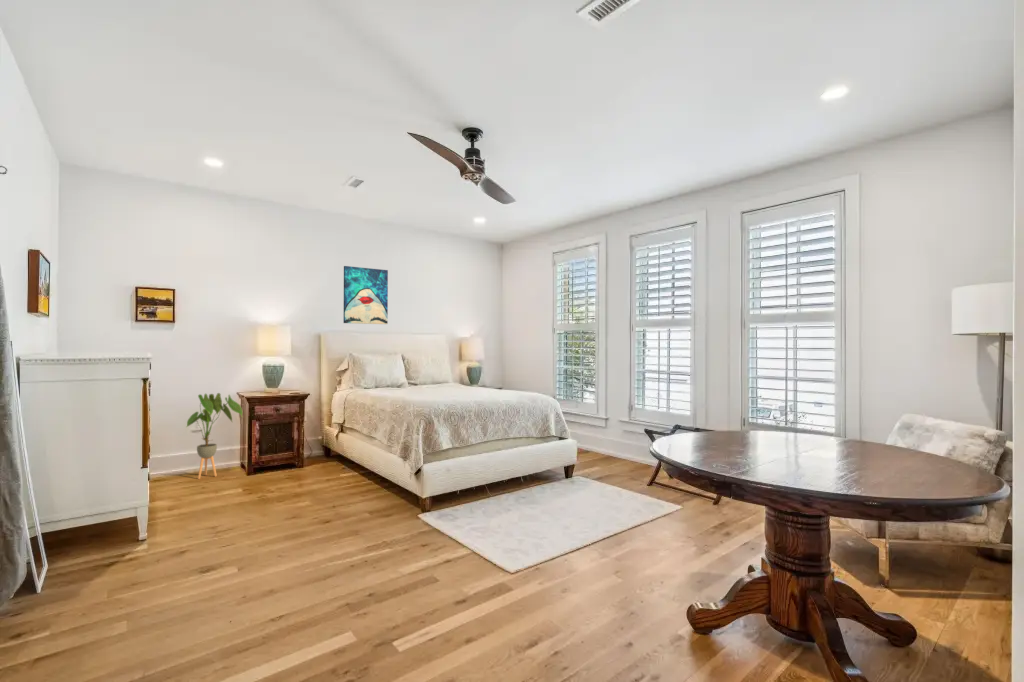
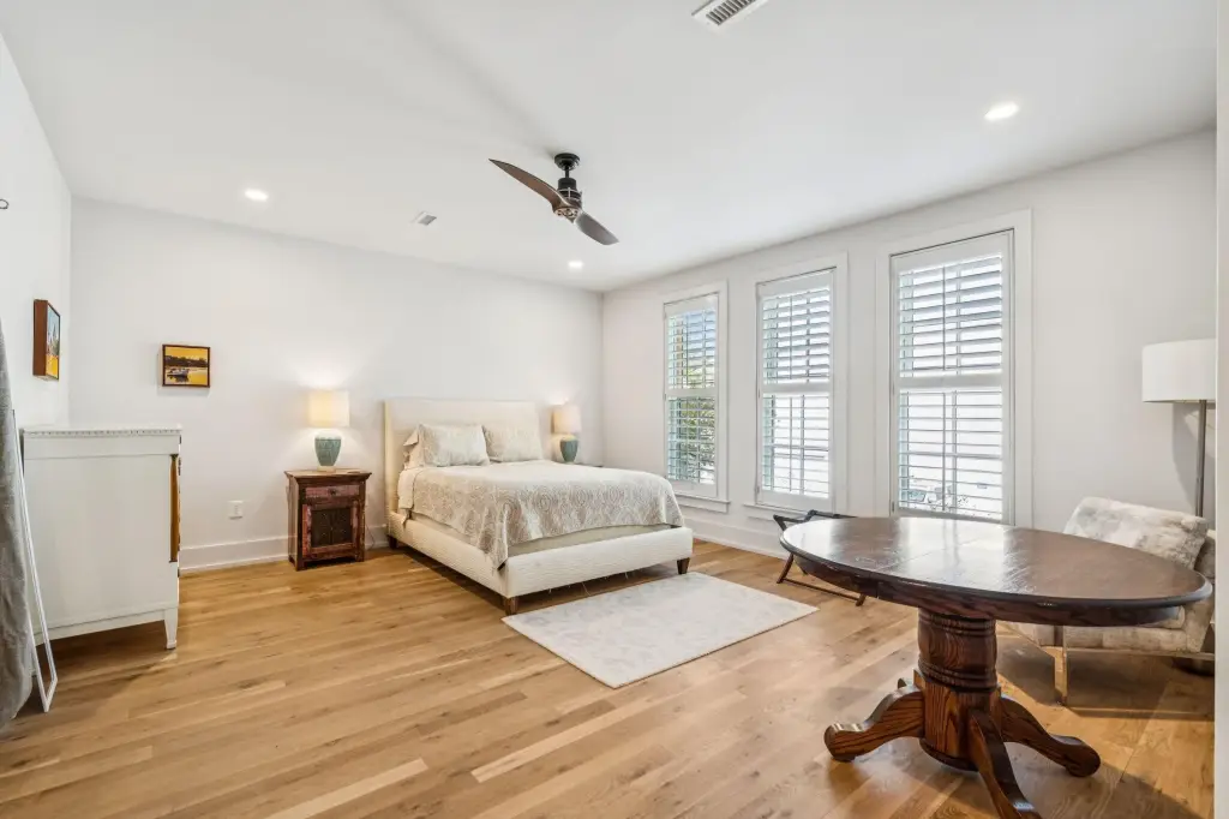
- wall art [343,265,389,325]
- house plant [186,392,243,480]
